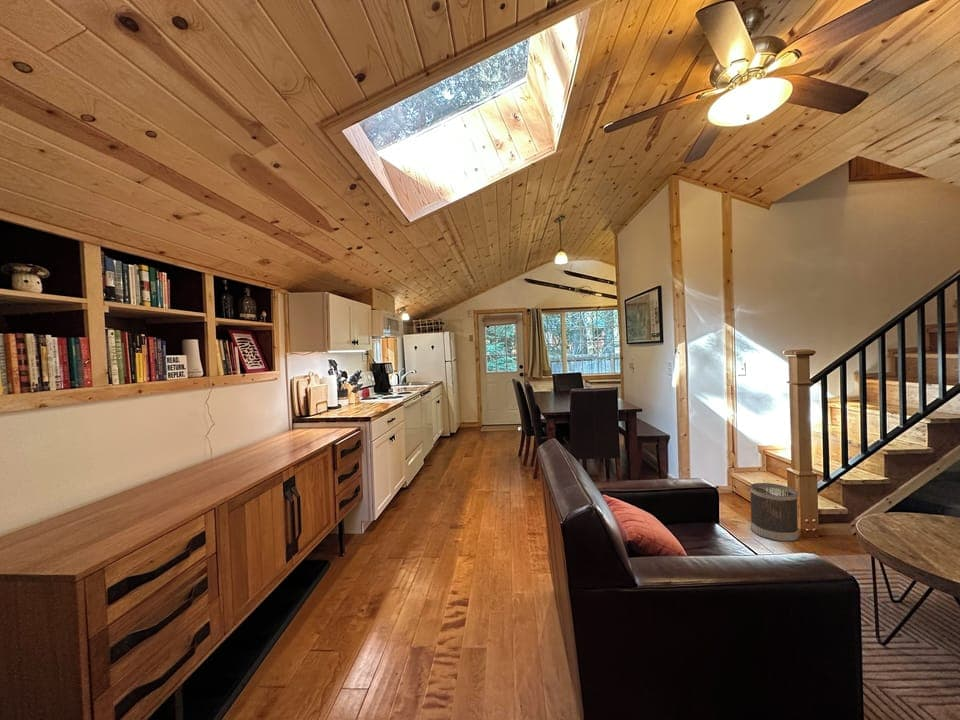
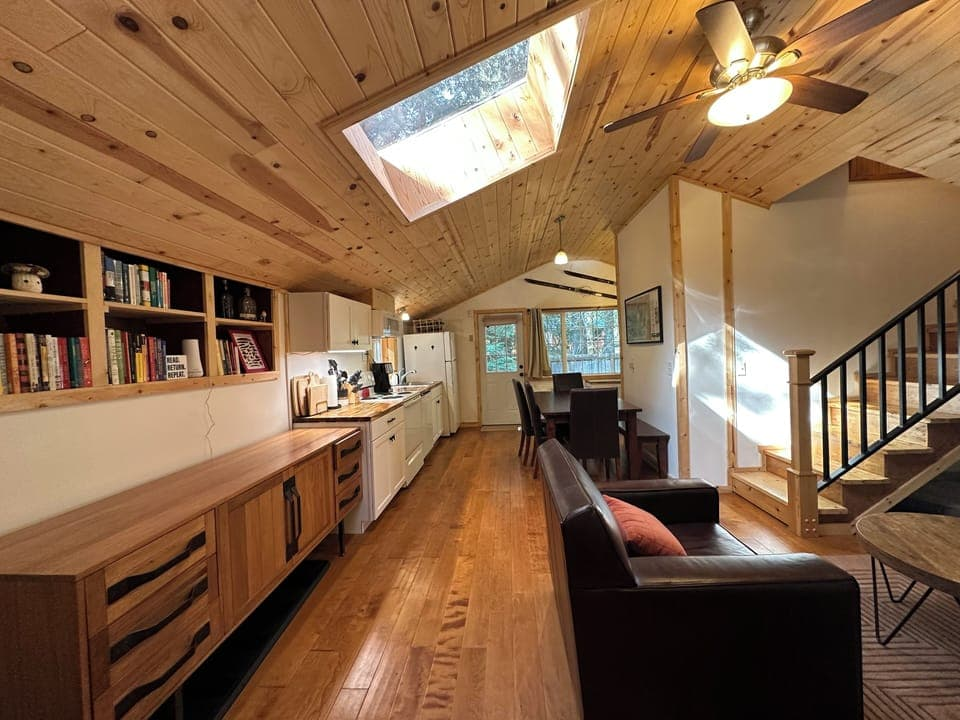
- wastebasket [749,482,800,543]
